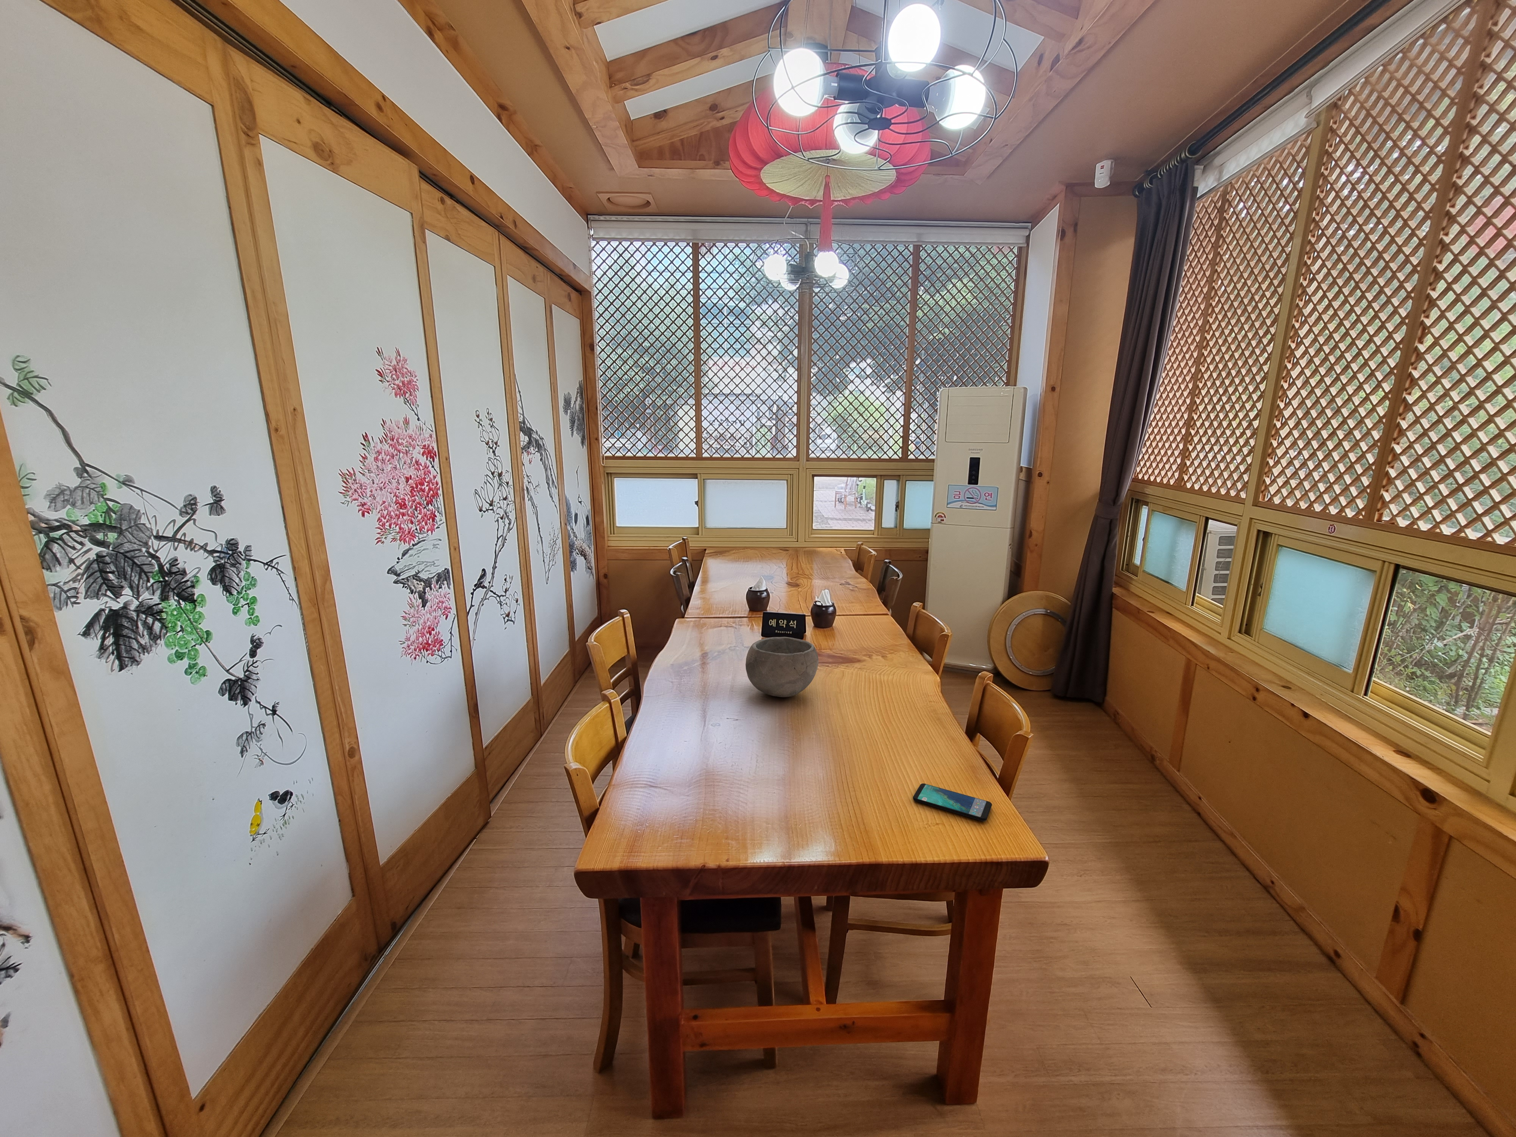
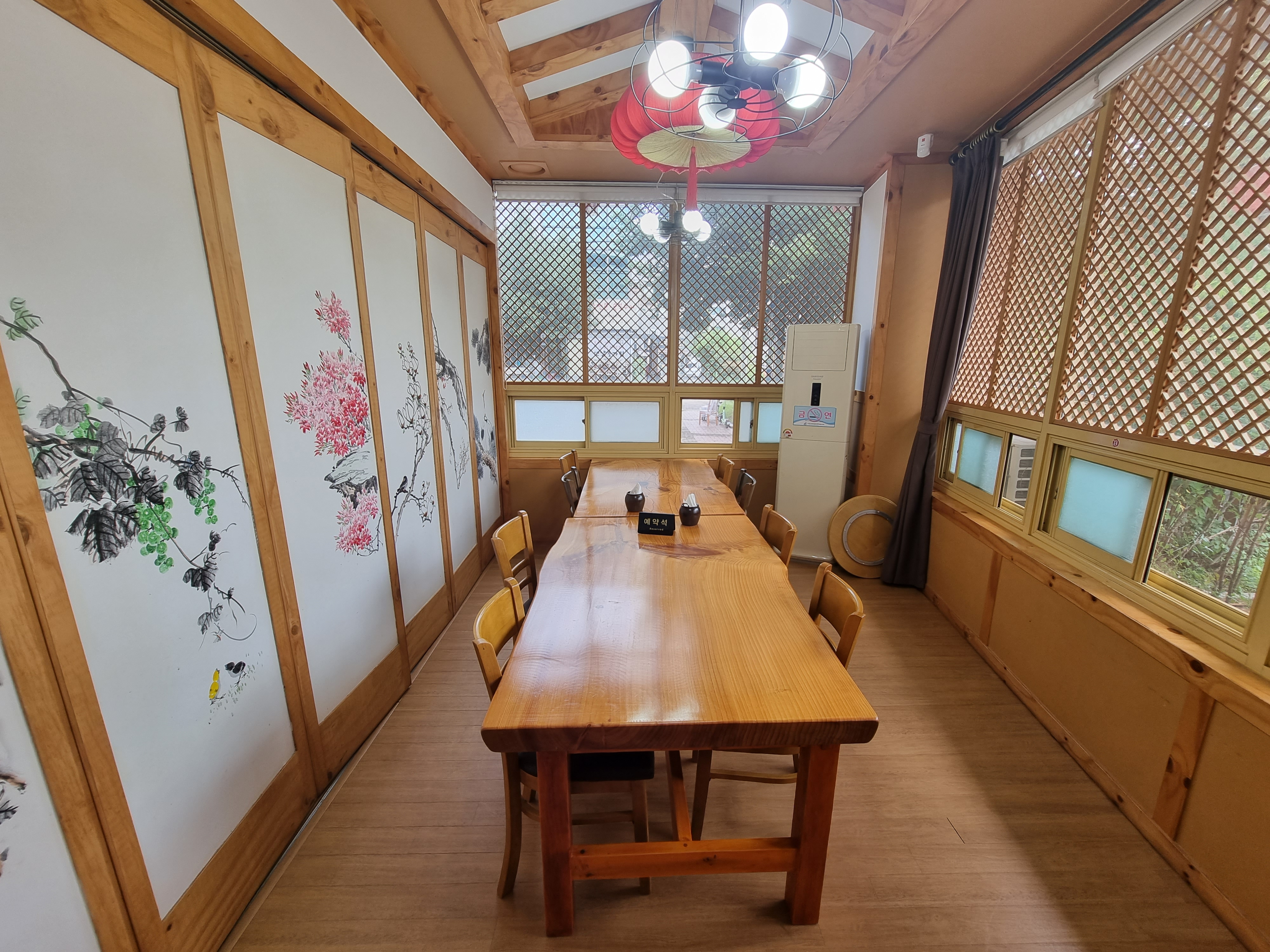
- smartphone [913,783,992,822]
- bowl [745,637,819,697]
